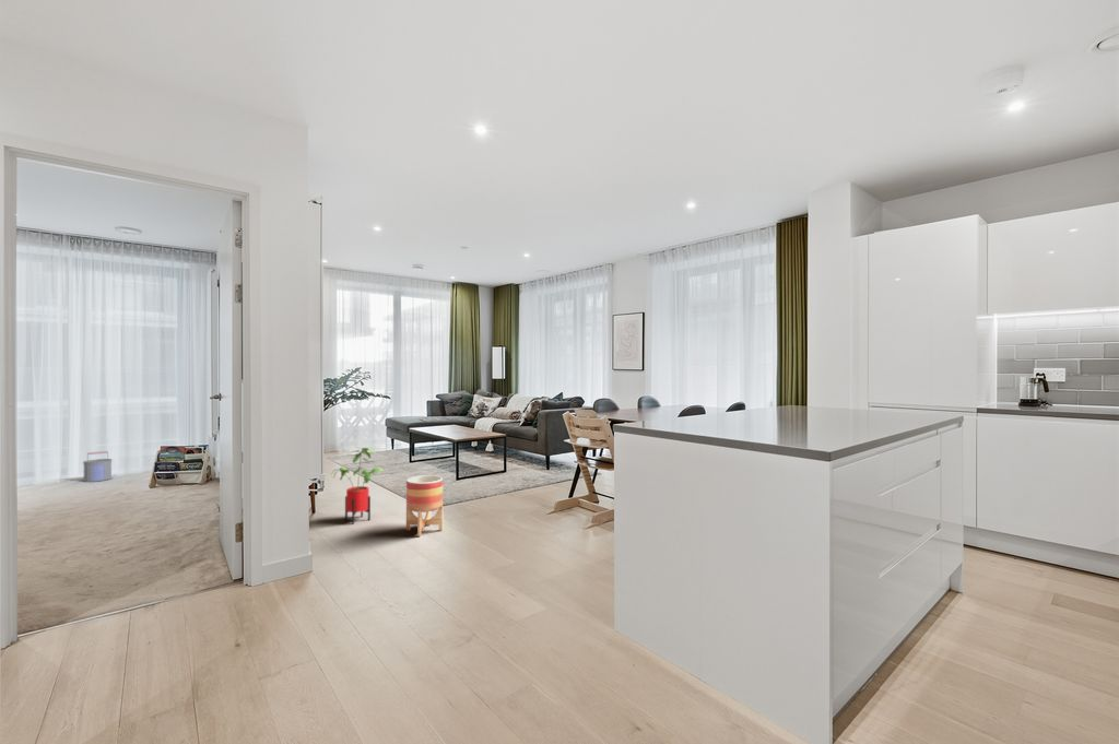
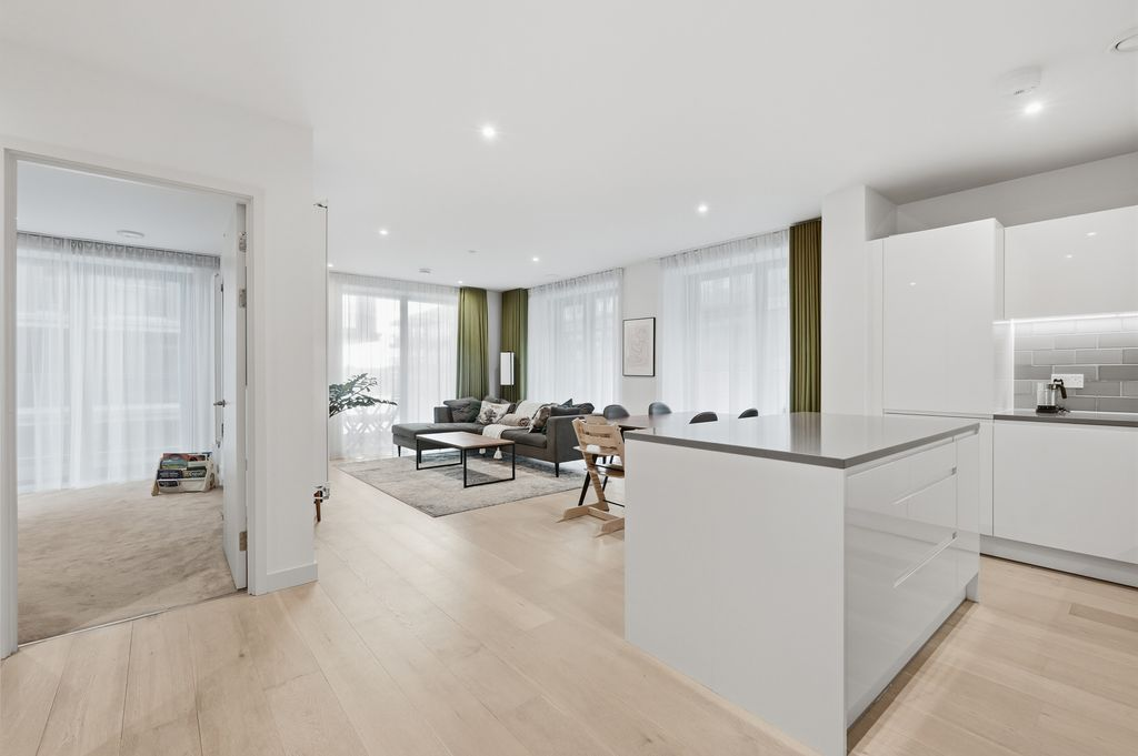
- bucket [82,450,114,483]
- planter [405,474,444,538]
- house plant [330,447,385,524]
